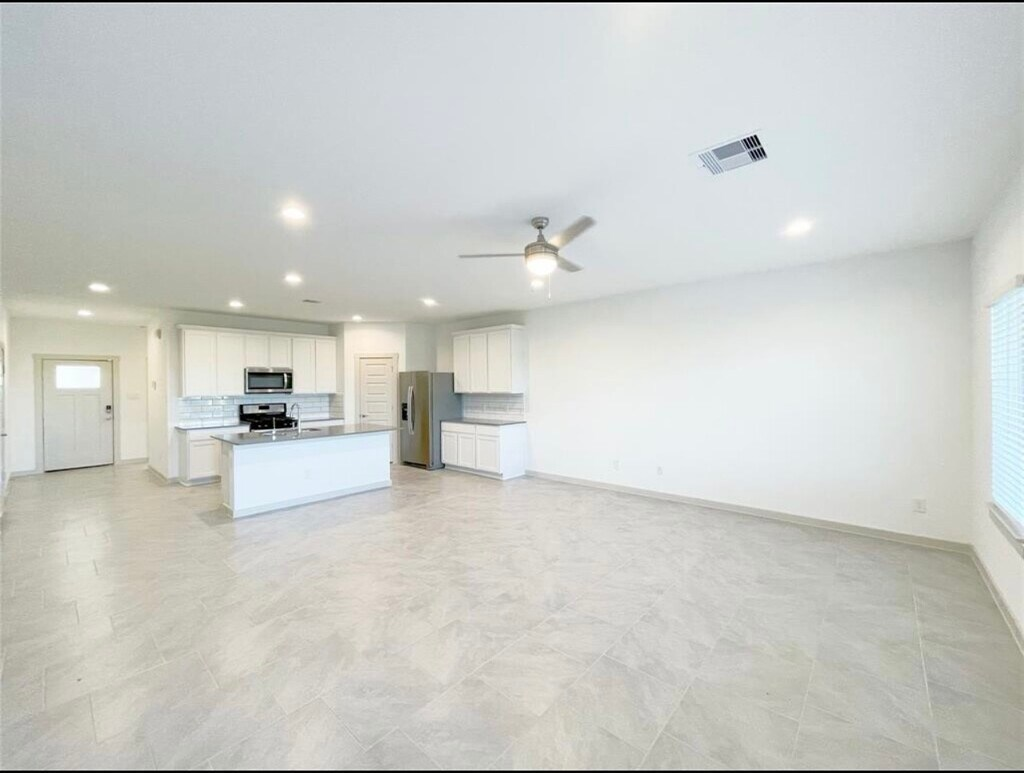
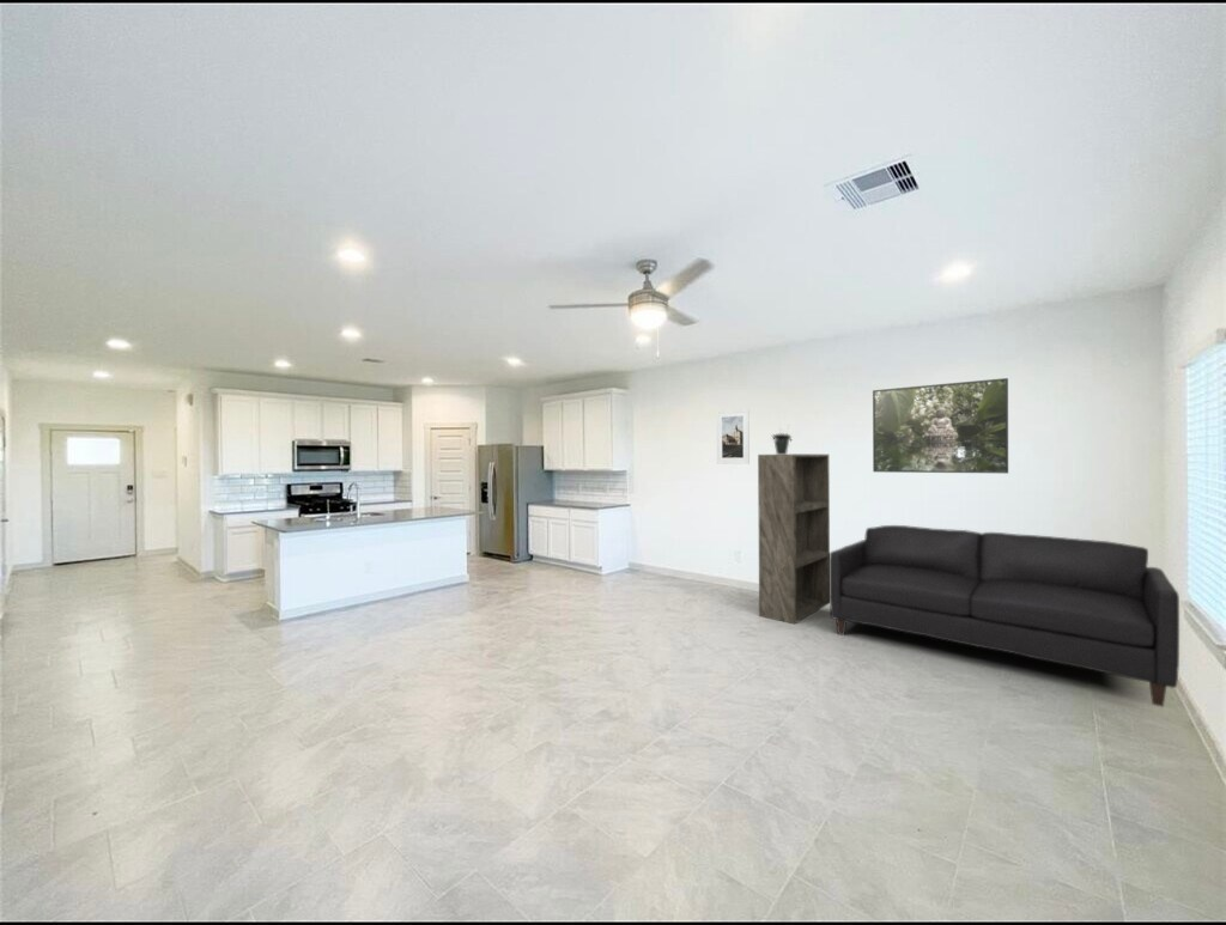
+ bookshelf [757,454,831,625]
+ potted plant [770,425,794,455]
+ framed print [872,377,1009,475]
+ sofa [829,524,1181,708]
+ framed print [716,408,751,464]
